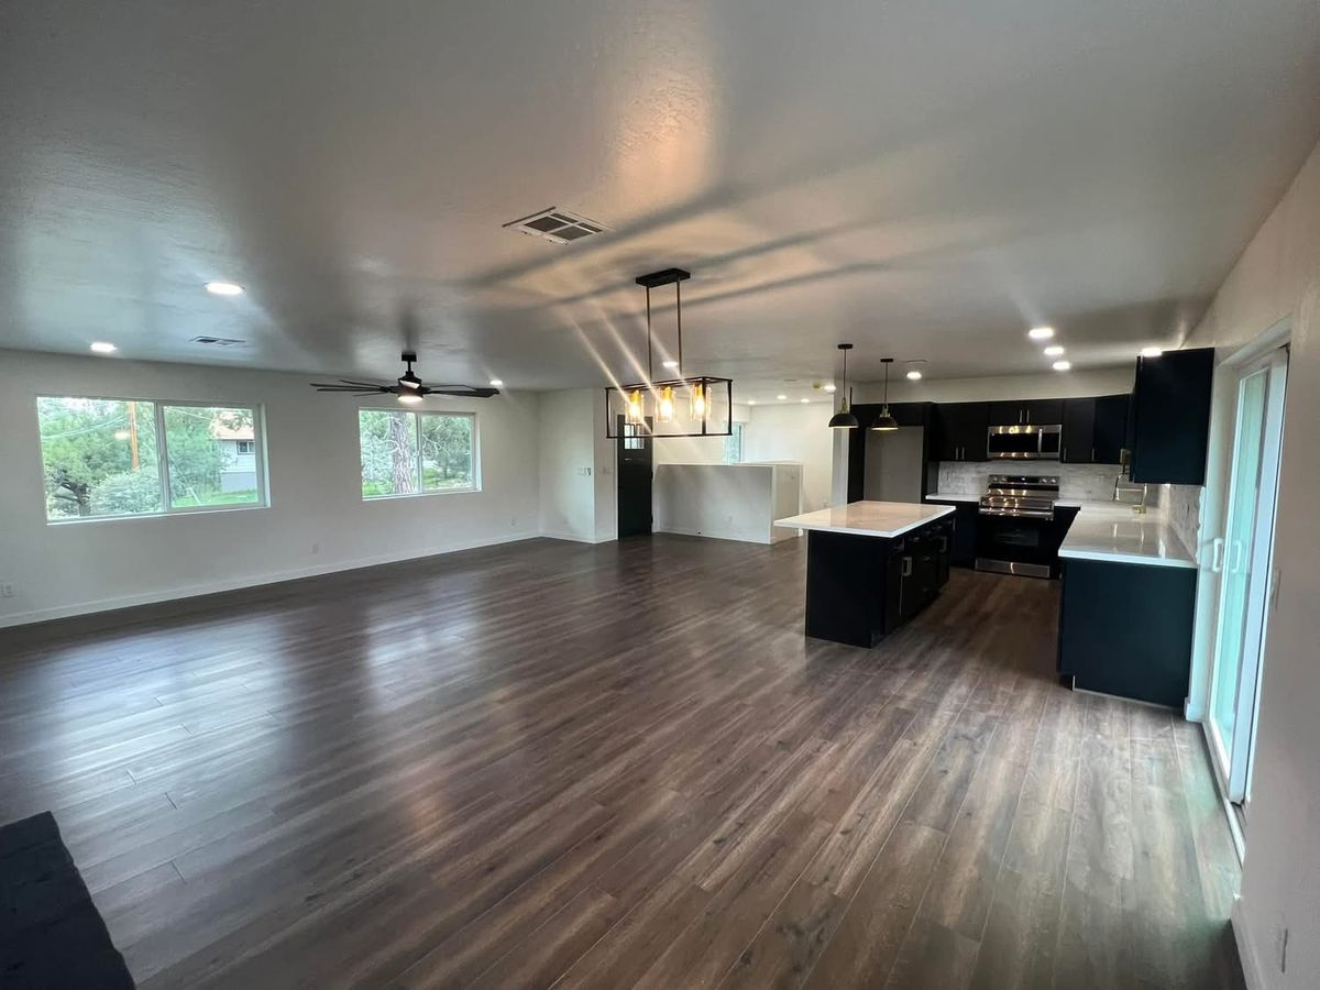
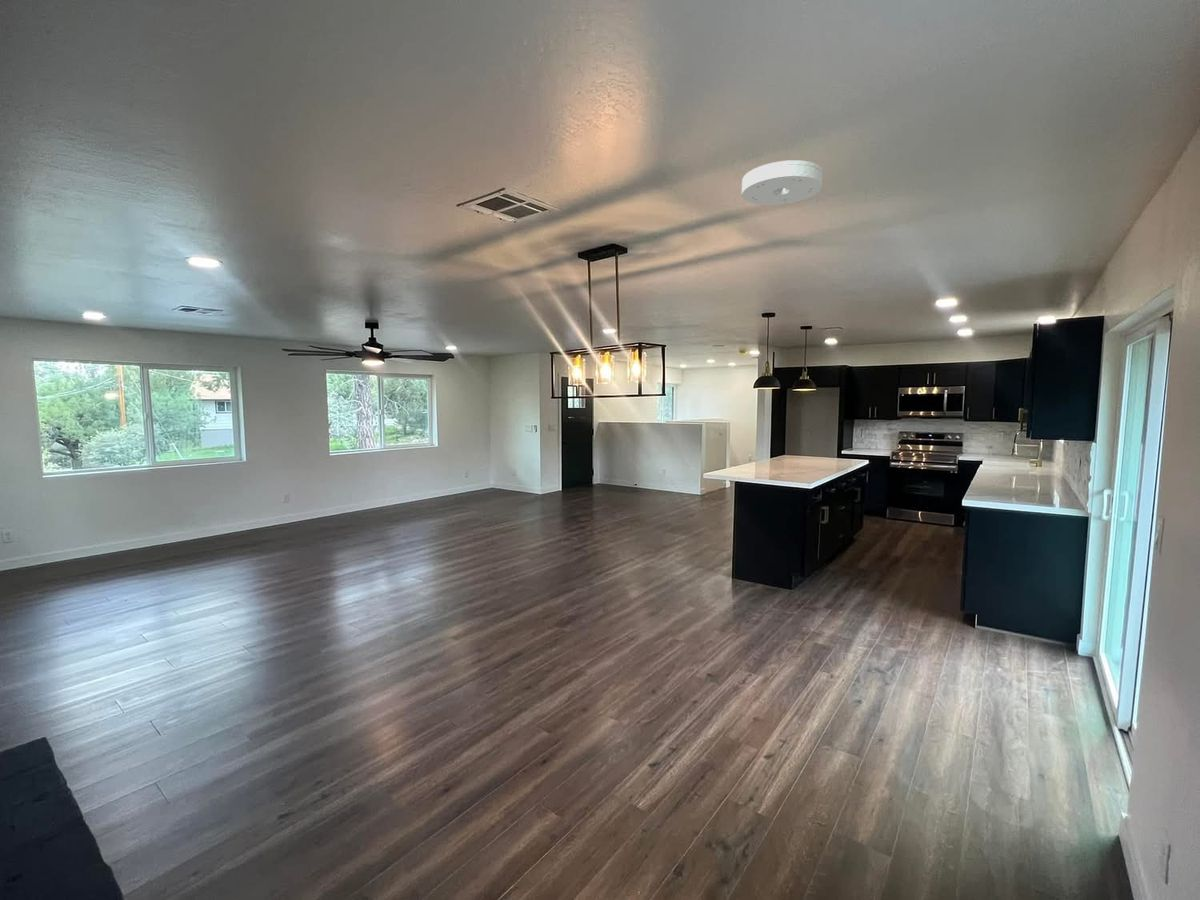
+ smoke detector [741,159,823,206]
